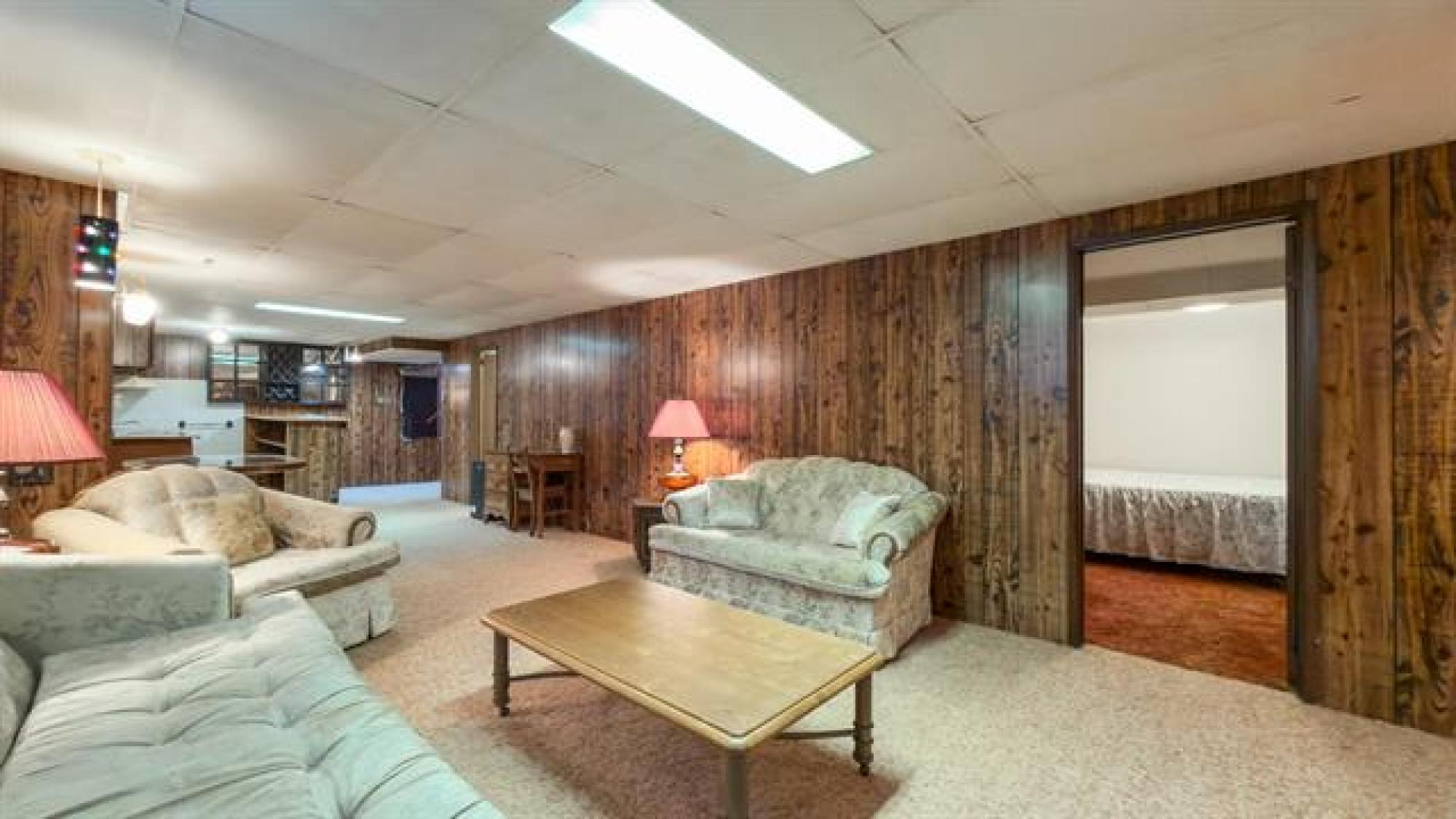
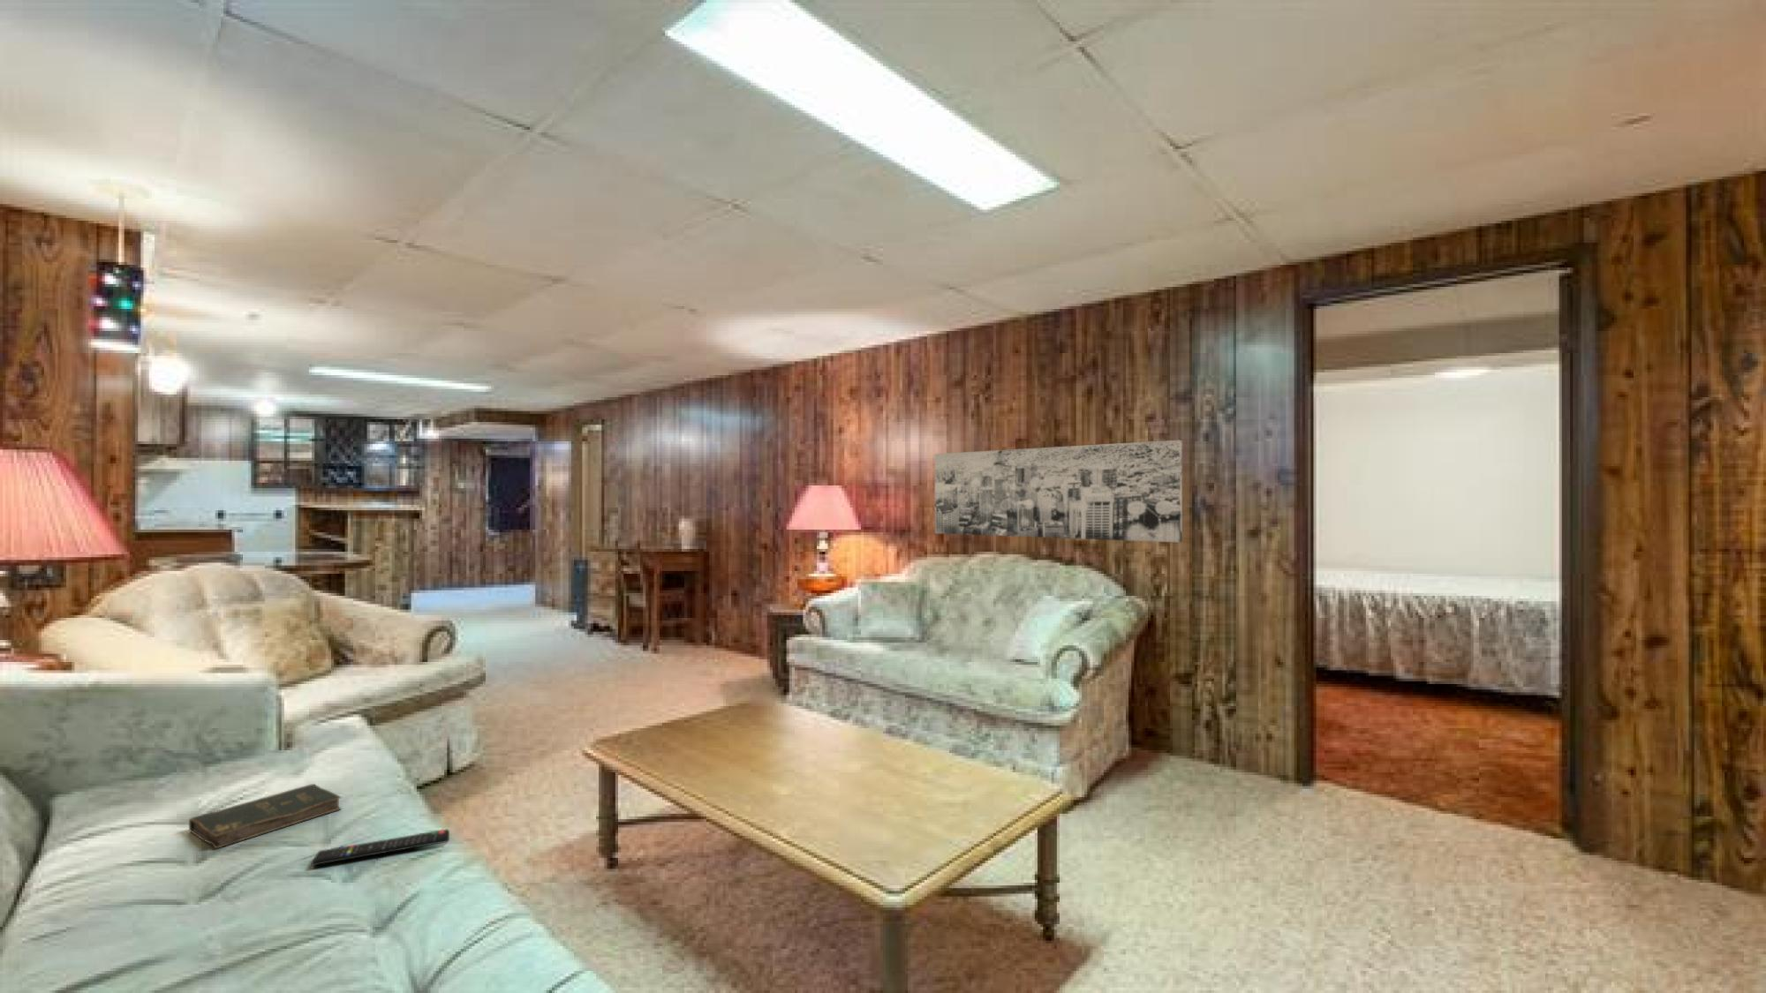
+ remote control [311,828,450,867]
+ bible [188,783,342,849]
+ wall art [934,440,1184,543]
